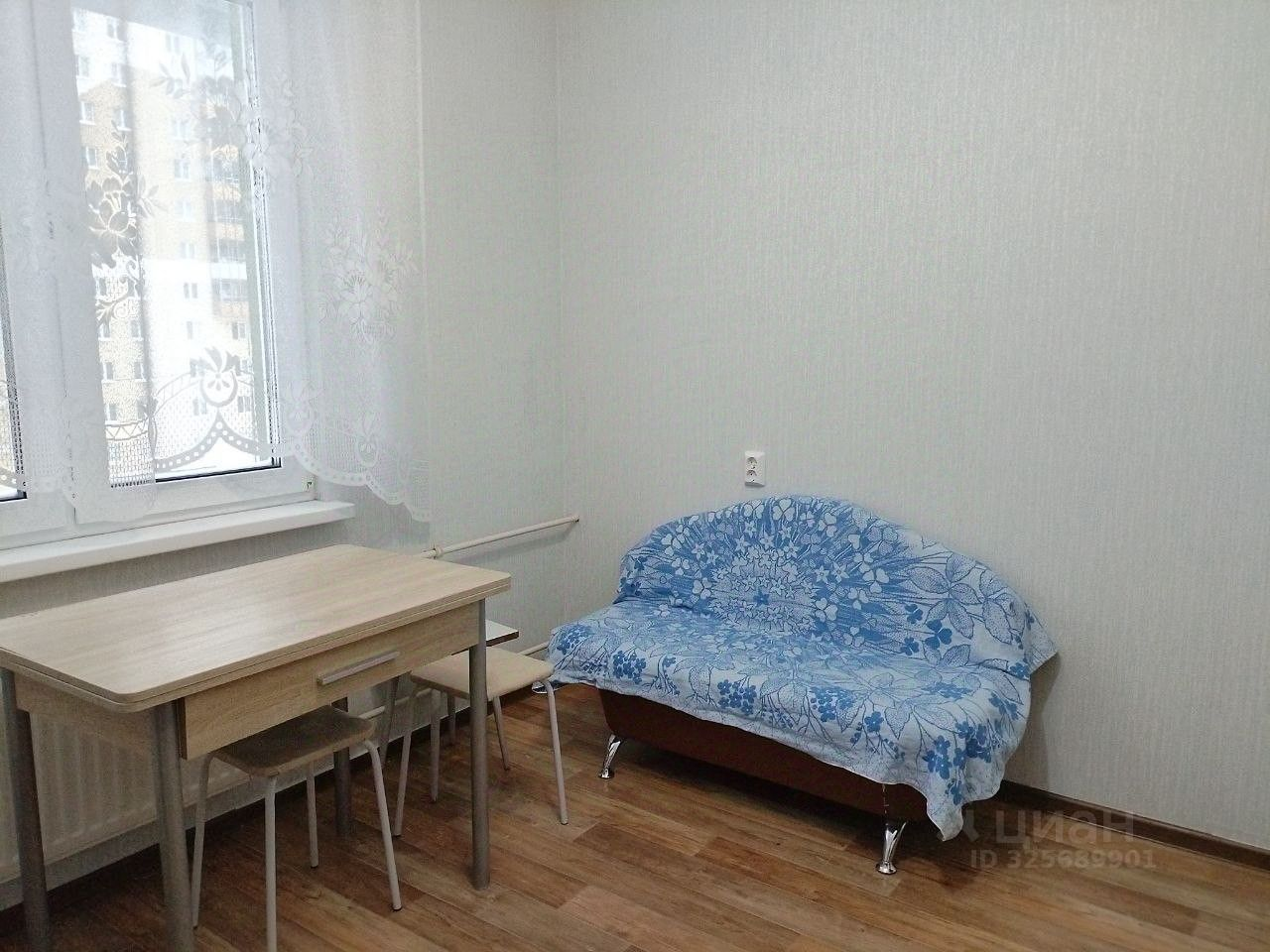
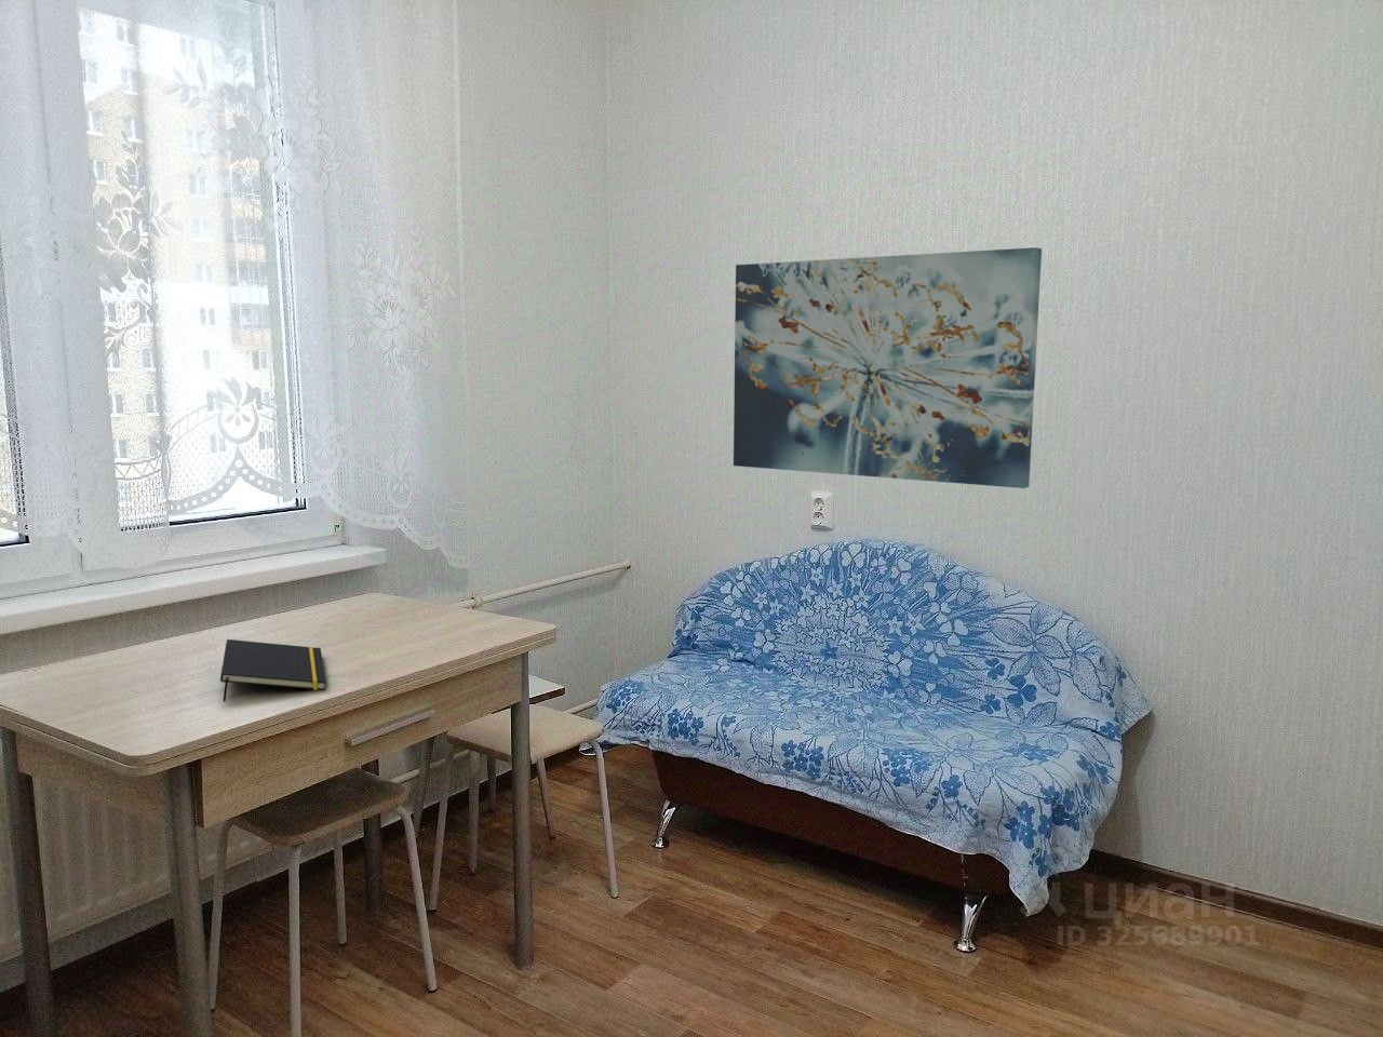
+ wall art [733,246,1042,489]
+ notepad [219,638,328,703]
